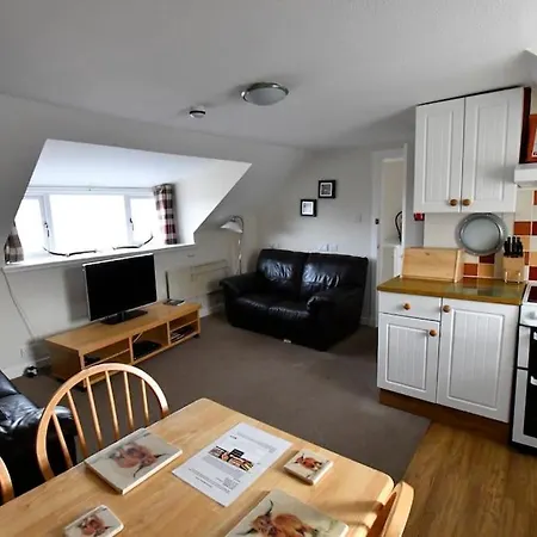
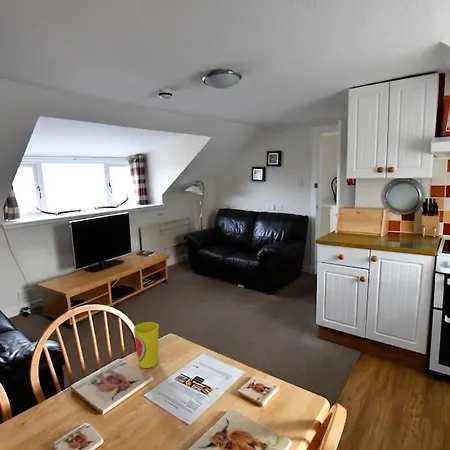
+ cup [133,321,160,369]
